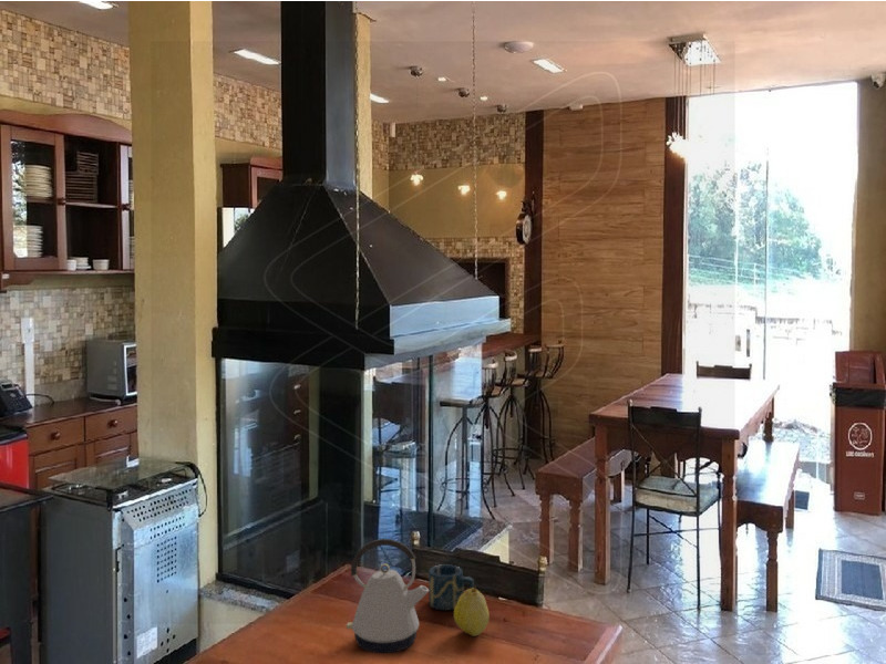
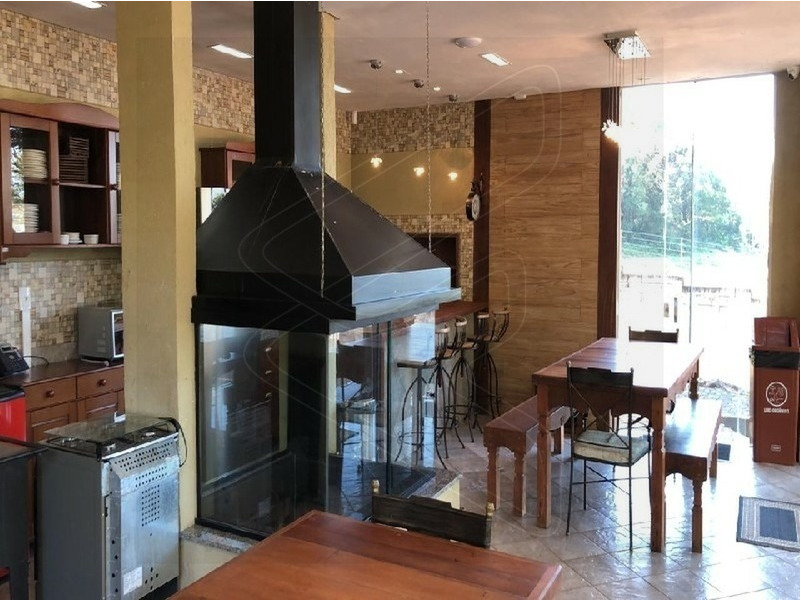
- kettle [346,538,429,654]
- fruit [453,585,490,637]
- cup [427,563,475,612]
